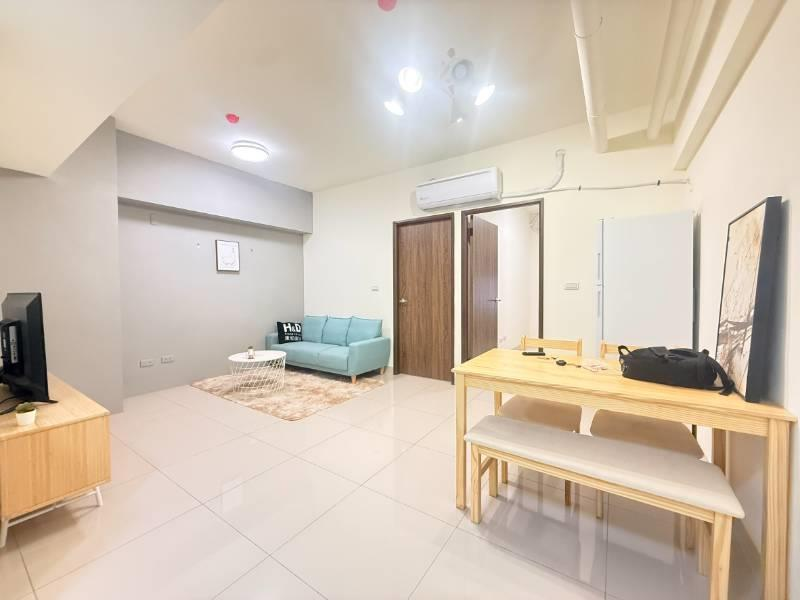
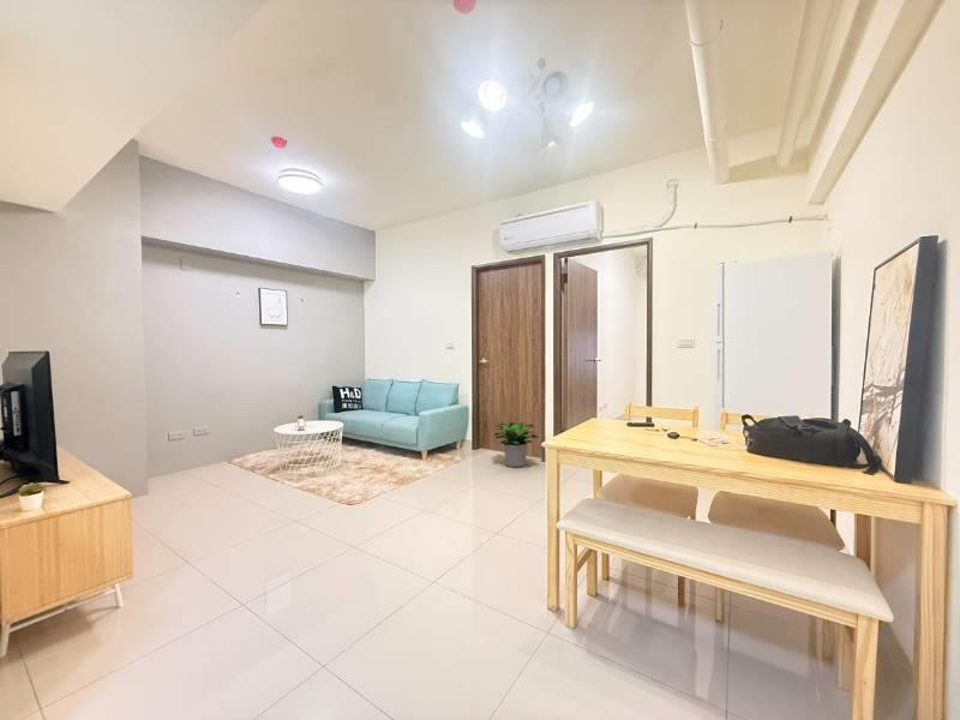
+ potted plant [493,421,541,469]
